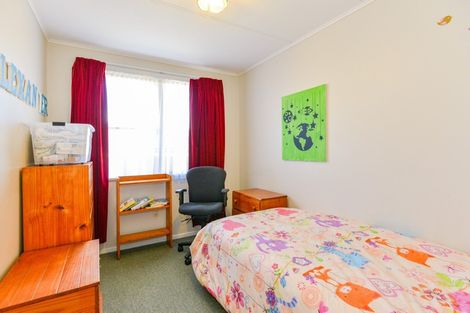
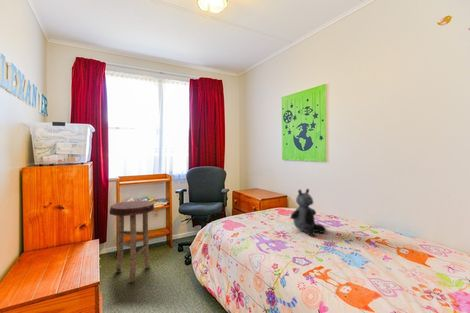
+ stool [108,200,155,283]
+ teddy bear [290,188,327,237]
